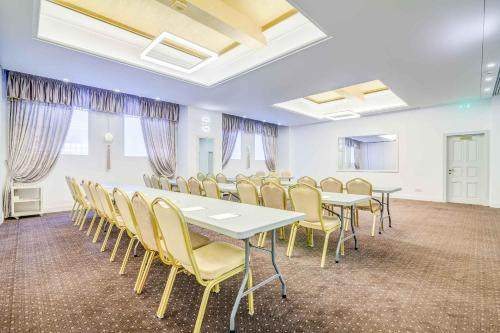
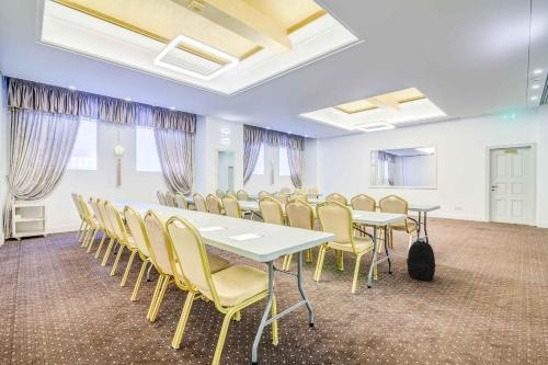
+ backpack [406,238,436,282]
